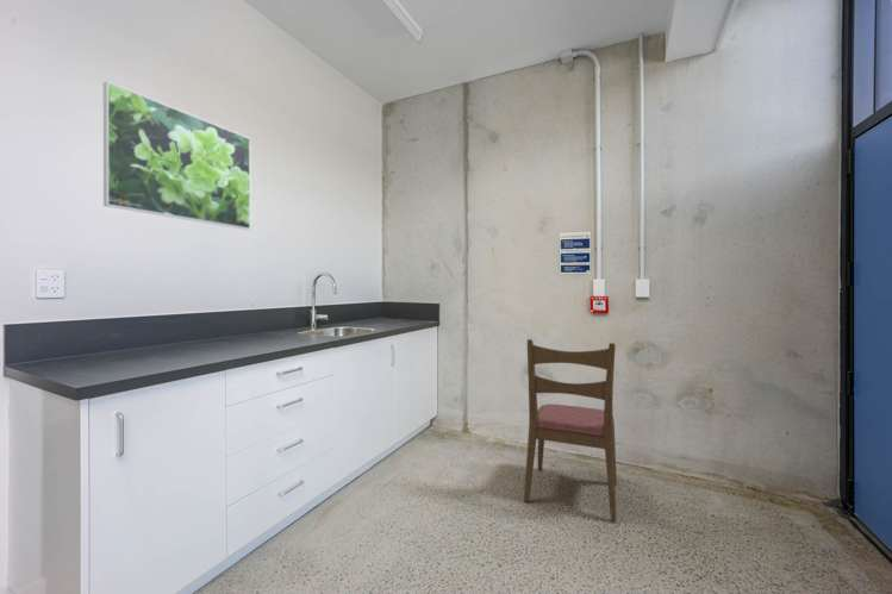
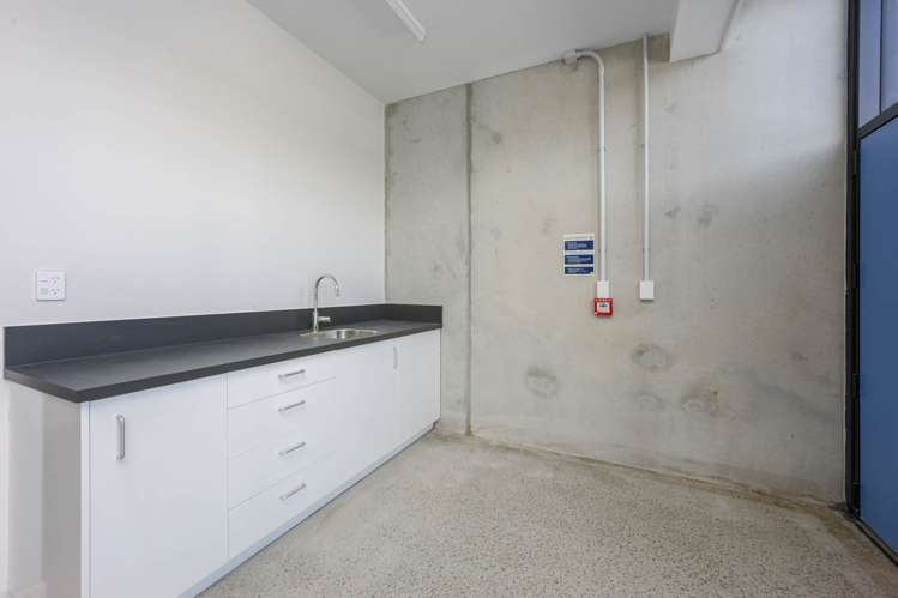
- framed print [102,80,251,231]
- dining chair [523,338,618,523]
